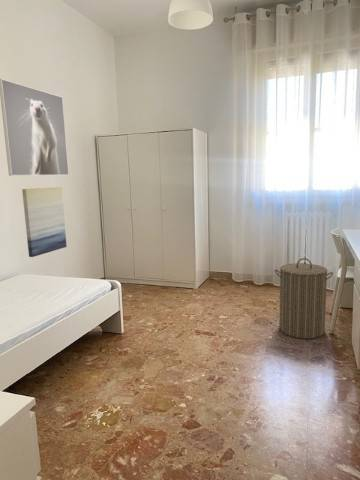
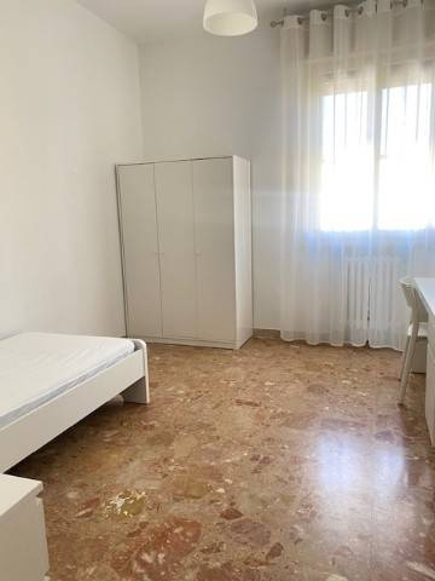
- laundry hamper [274,257,334,340]
- wall art [21,186,68,258]
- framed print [0,78,70,177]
